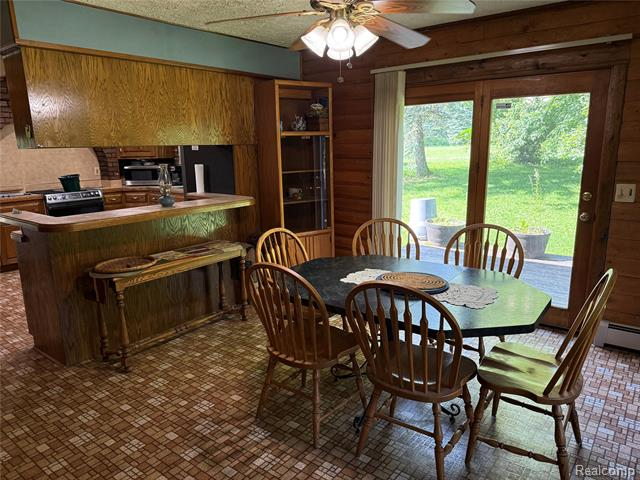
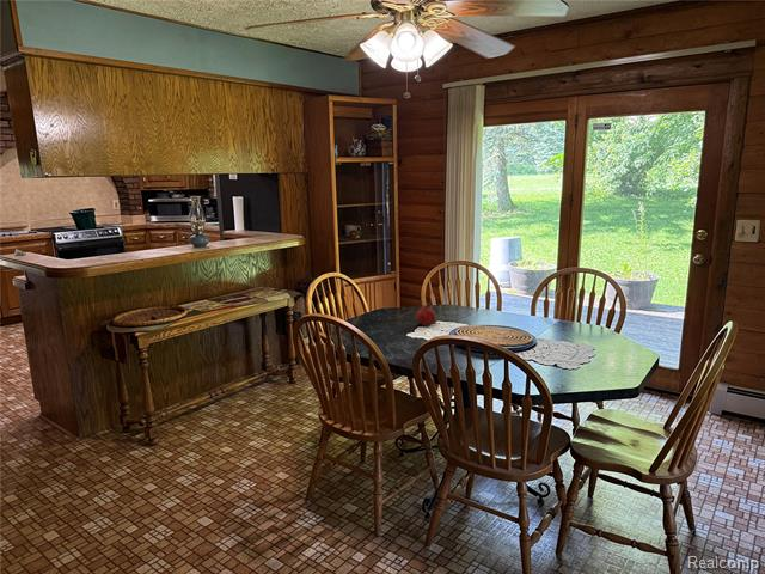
+ fruit [415,304,437,326]
